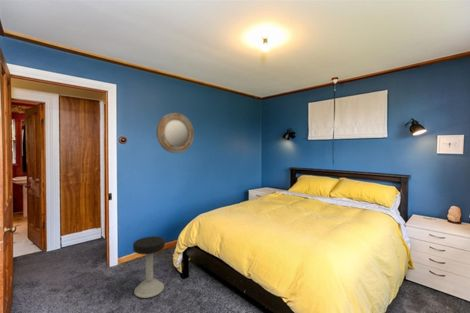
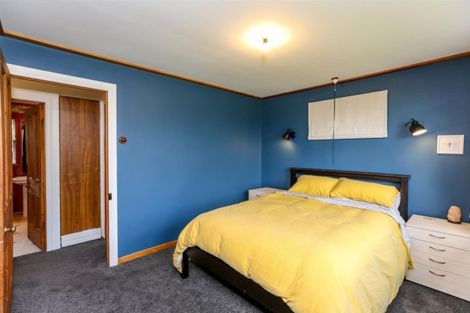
- home mirror [155,112,195,154]
- stool [132,235,166,299]
